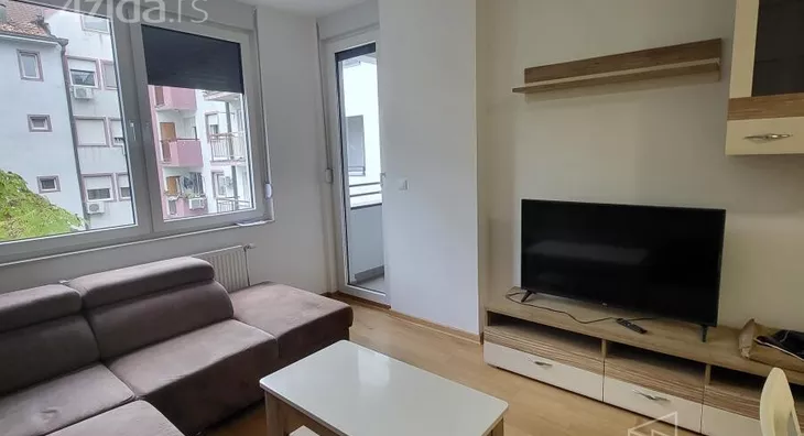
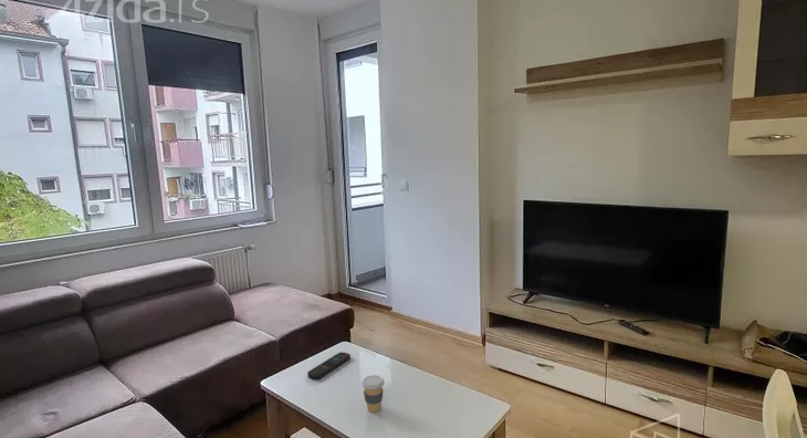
+ remote control [306,351,352,380]
+ coffee cup [360,374,386,413]
